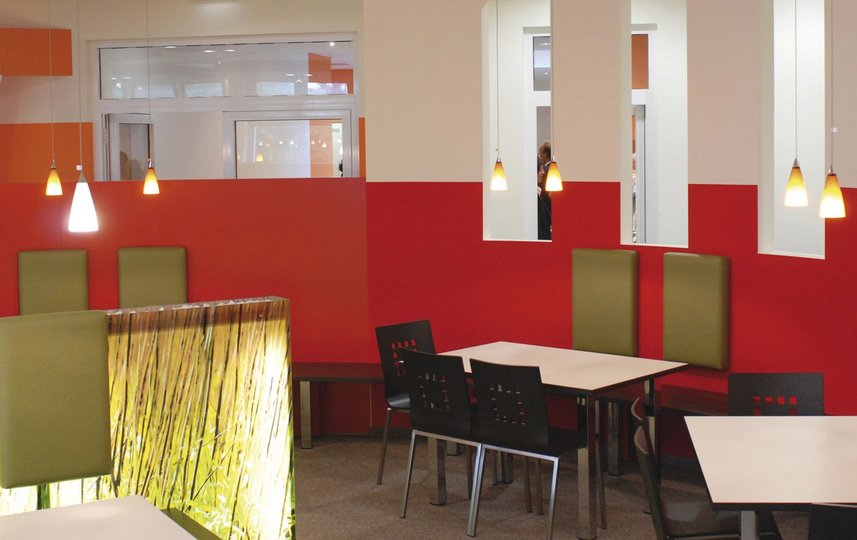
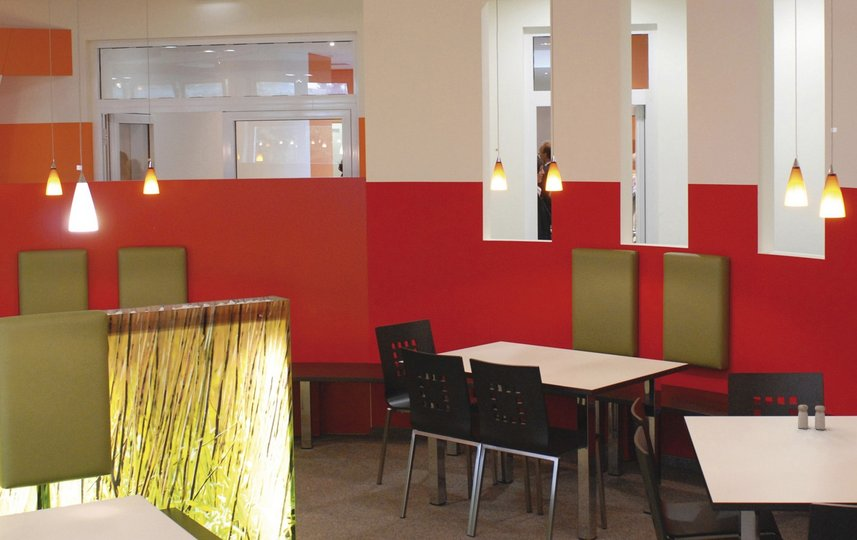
+ salt and pepper shaker [797,404,826,430]
